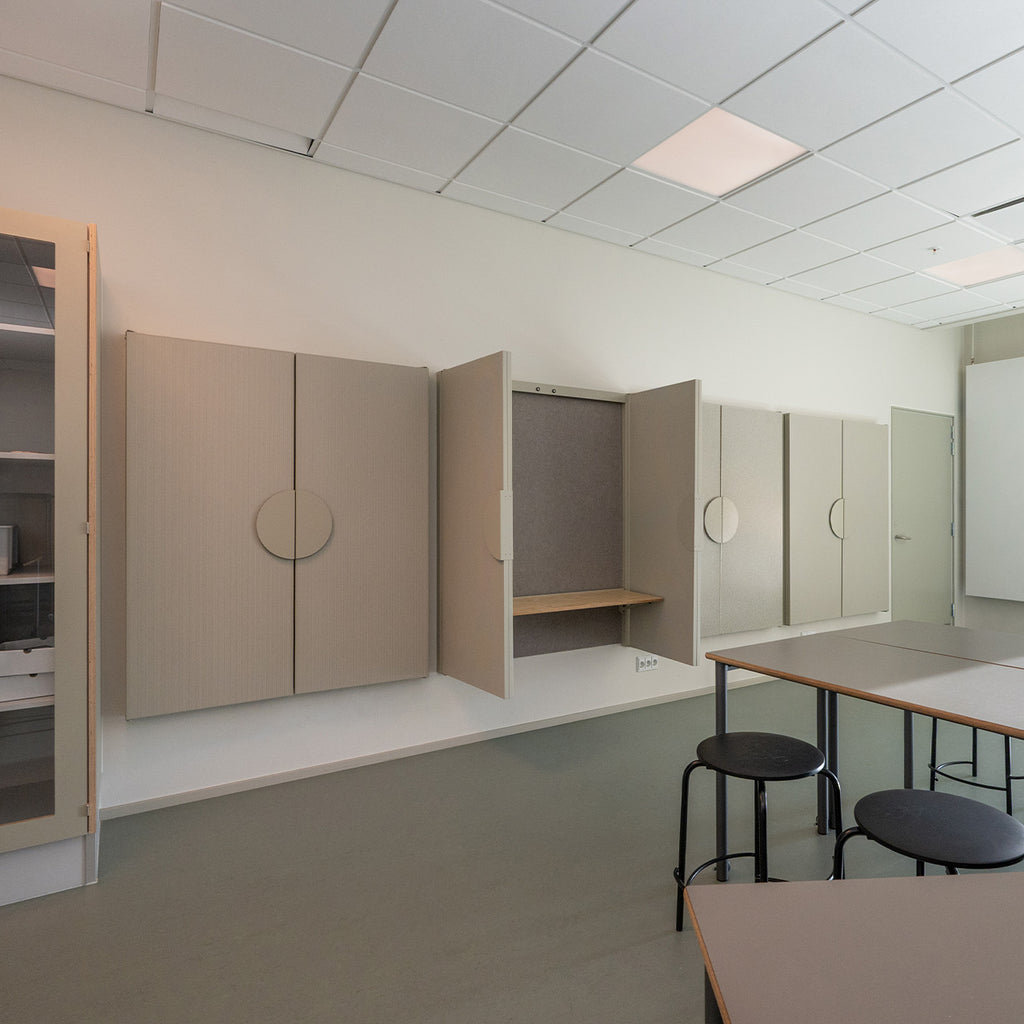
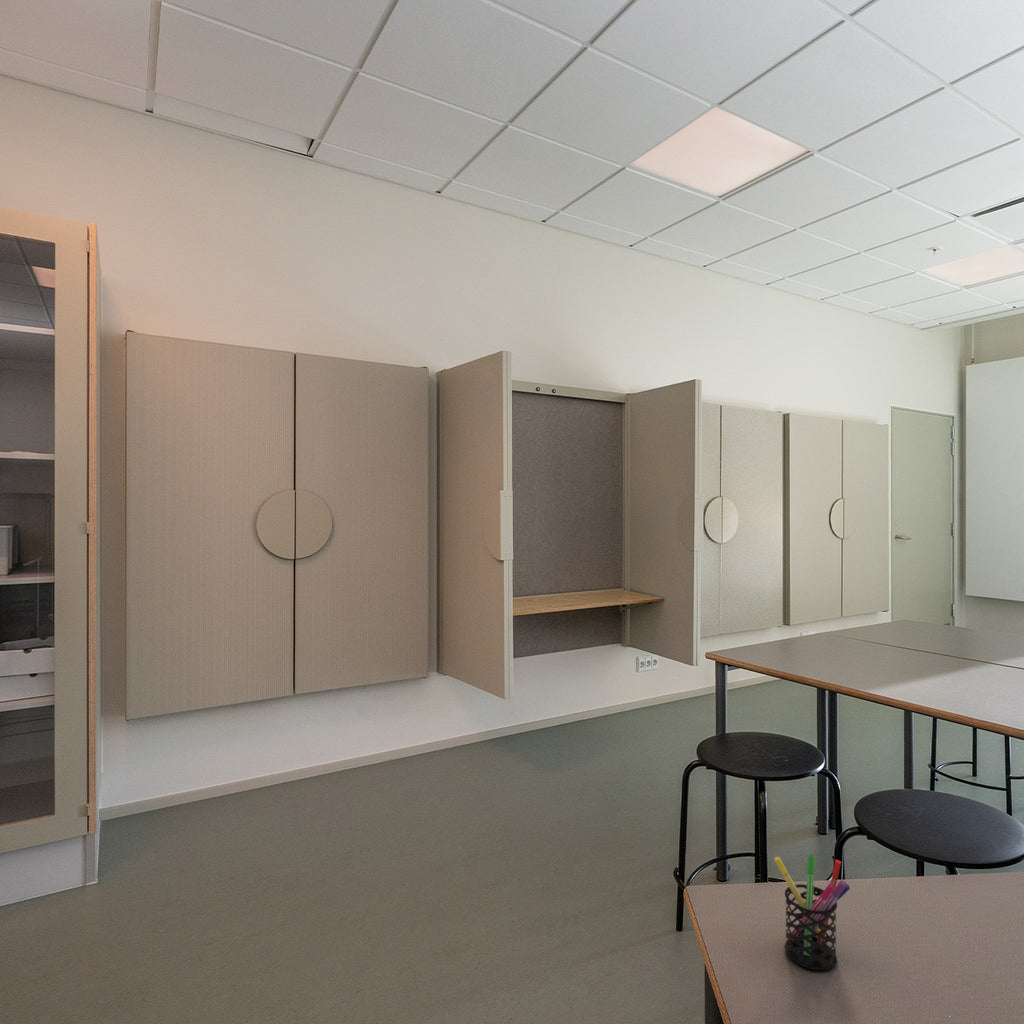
+ pen holder [773,854,851,971]
